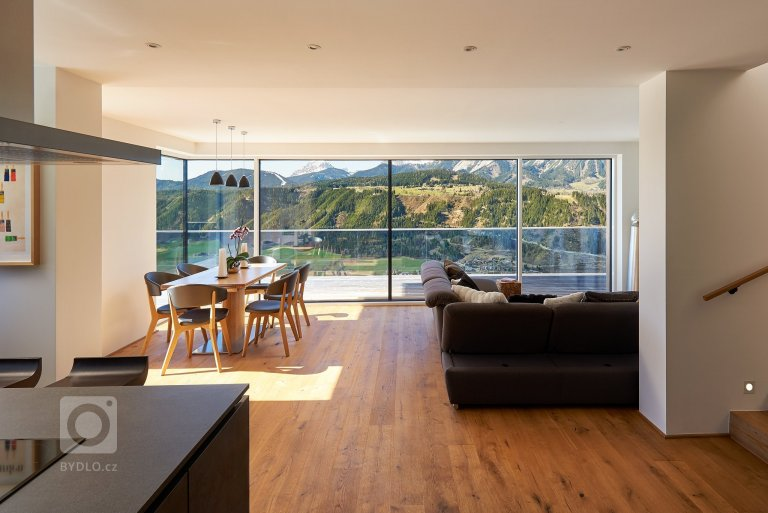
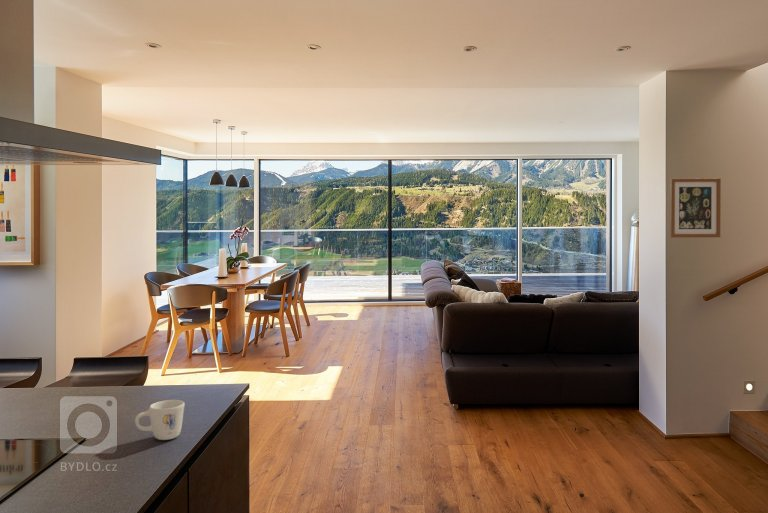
+ wall art [669,177,722,239]
+ mug [134,399,186,441]
